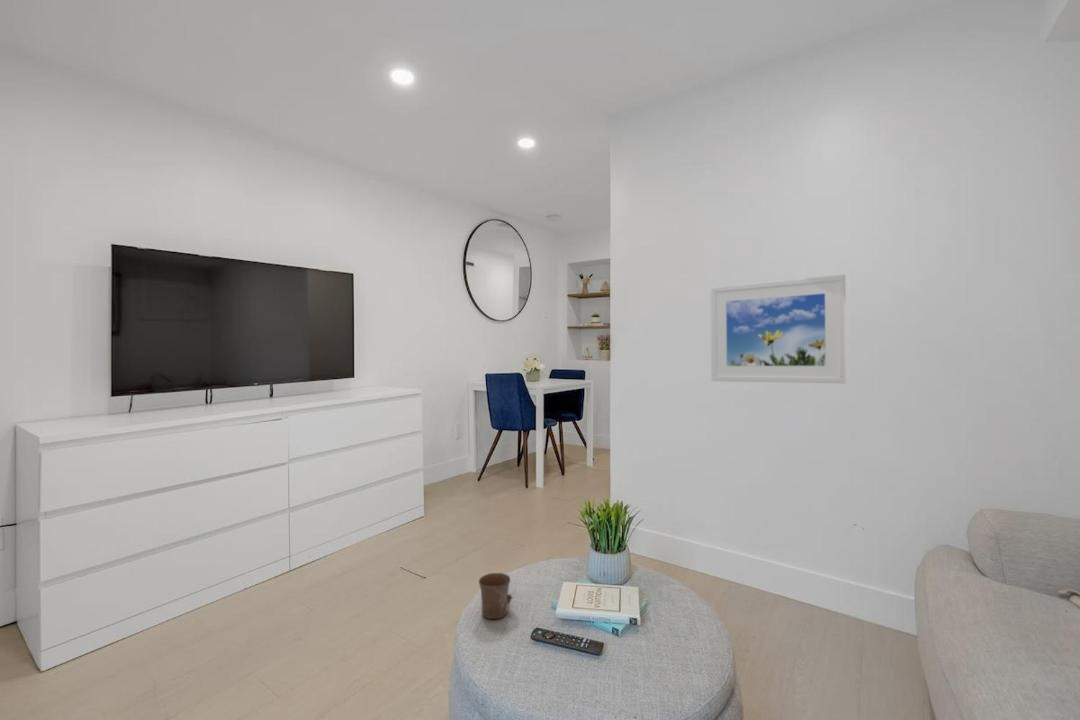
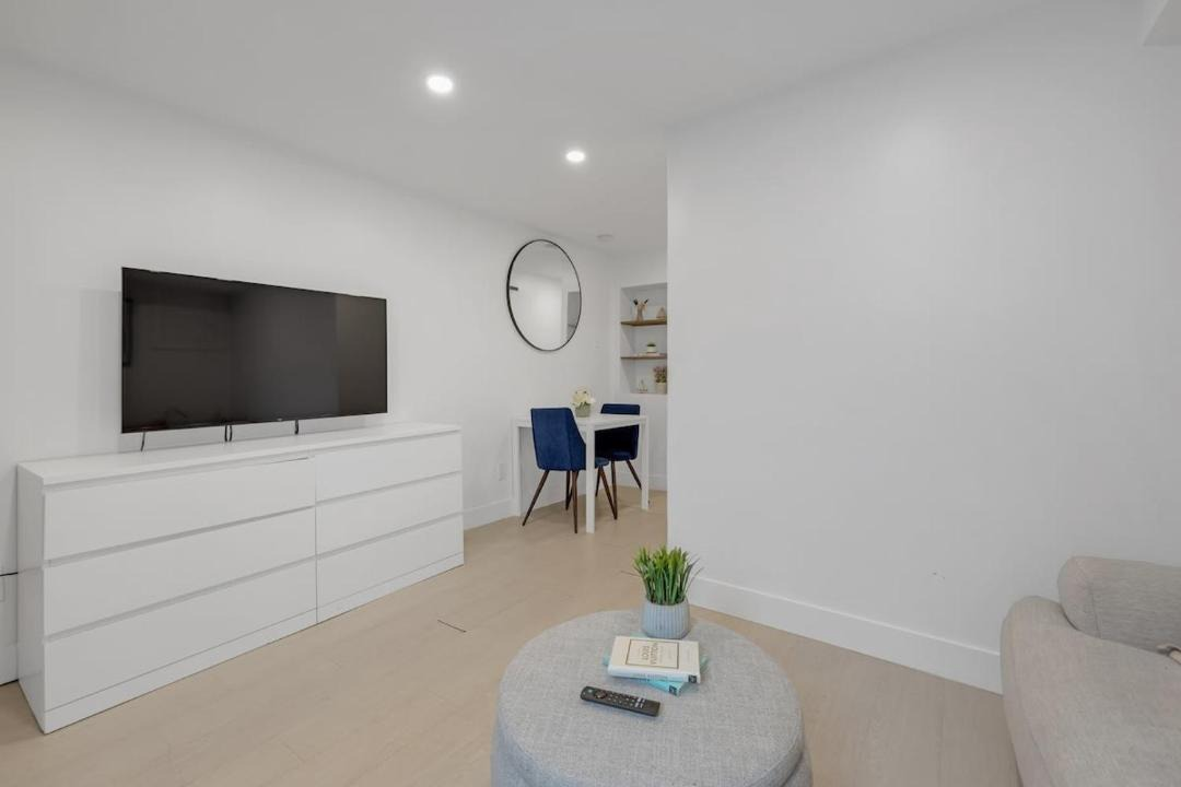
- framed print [709,273,847,384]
- mug [478,572,514,620]
